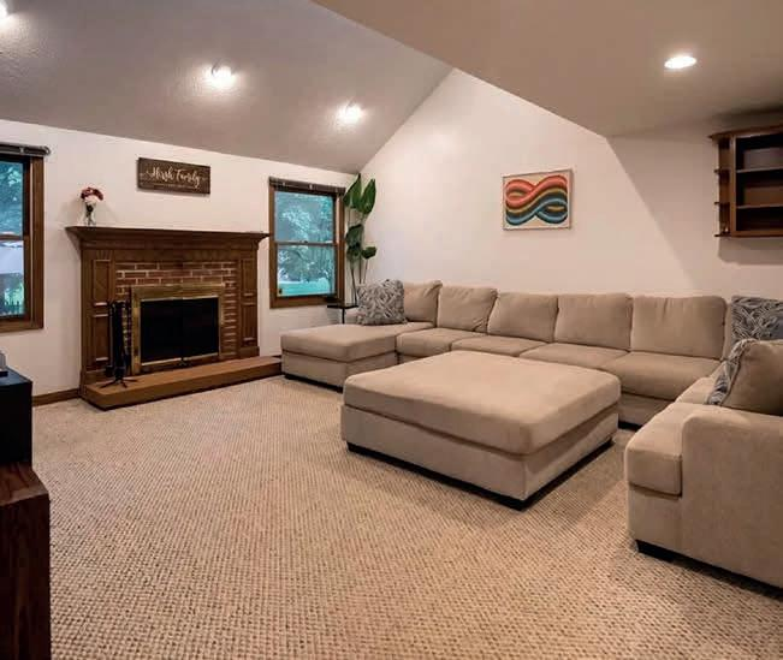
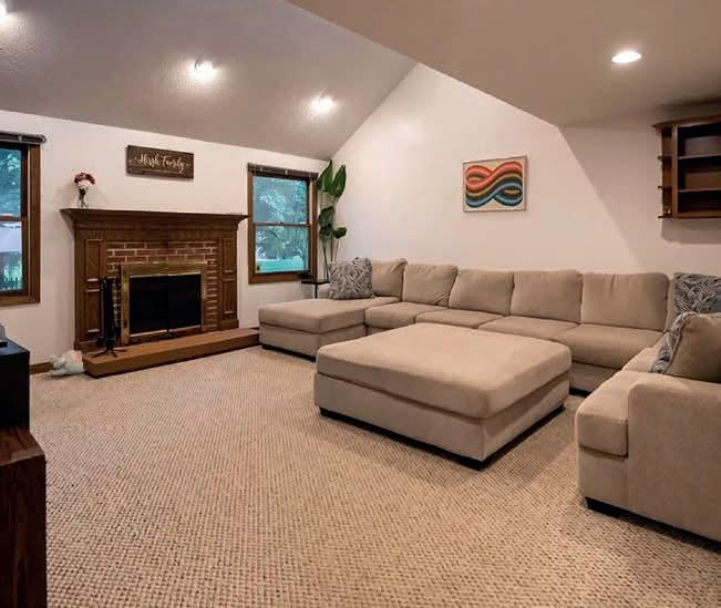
+ plush toy [49,349,86,377]
